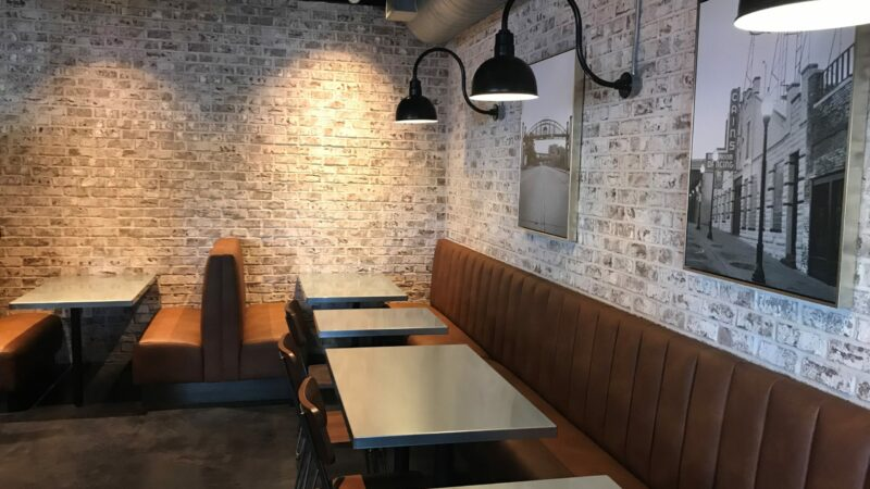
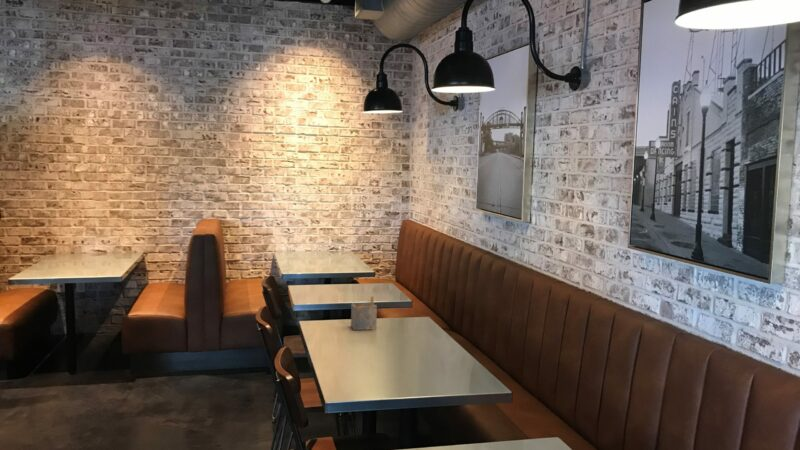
+ napkin holder [350,294,378,331]
